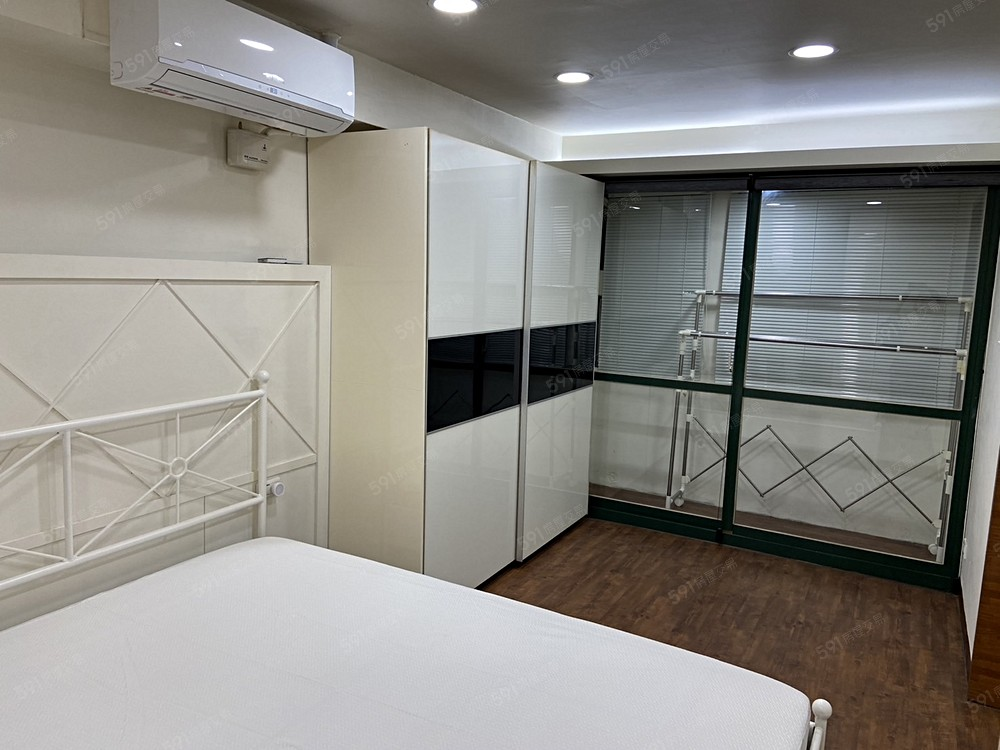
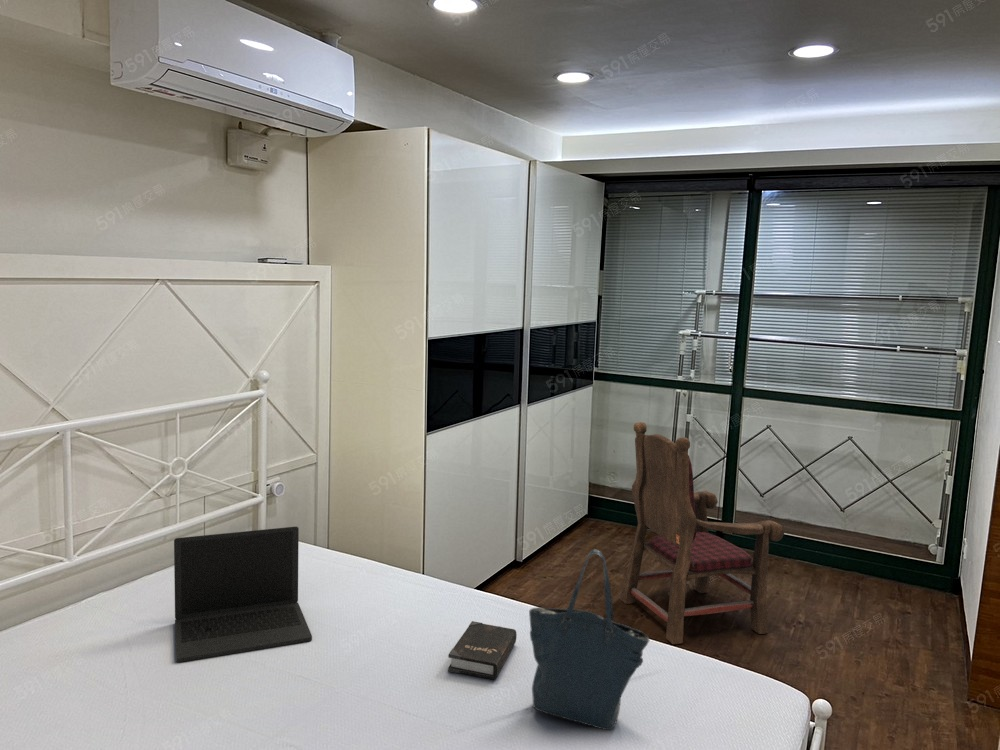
+ armchair [619,421,785,645]
+ tote bag [528,548,650,732]
+ hardback book [447,620,517,680]
+ laptop [173,526,313,663]
